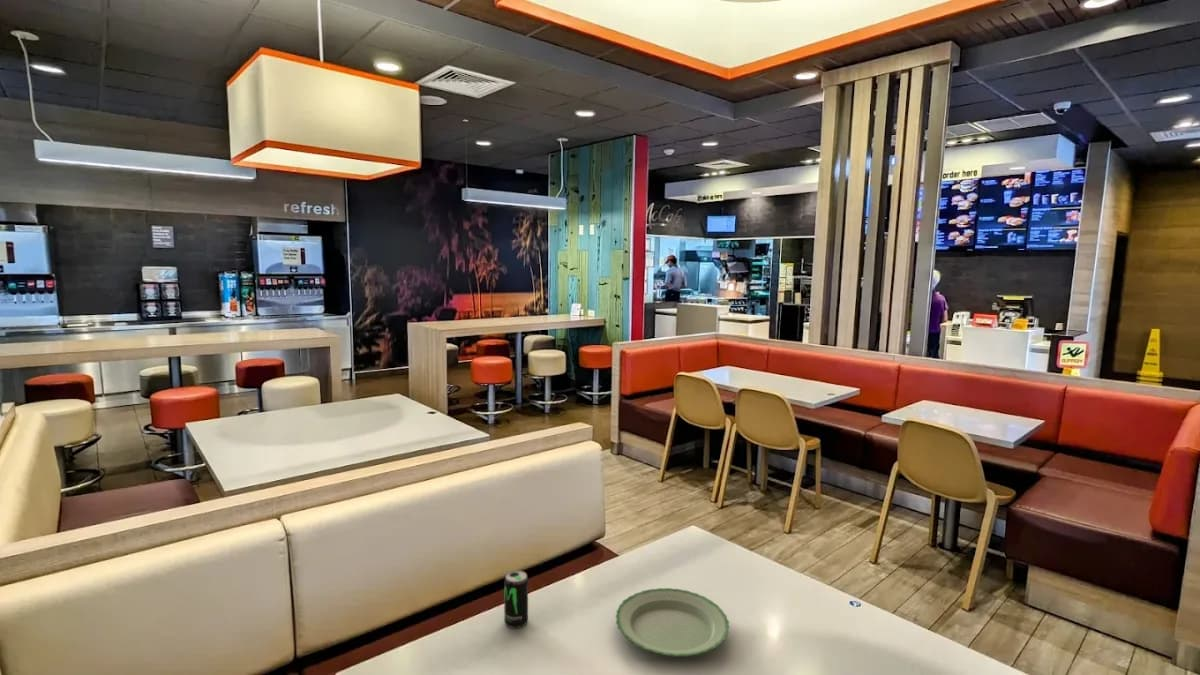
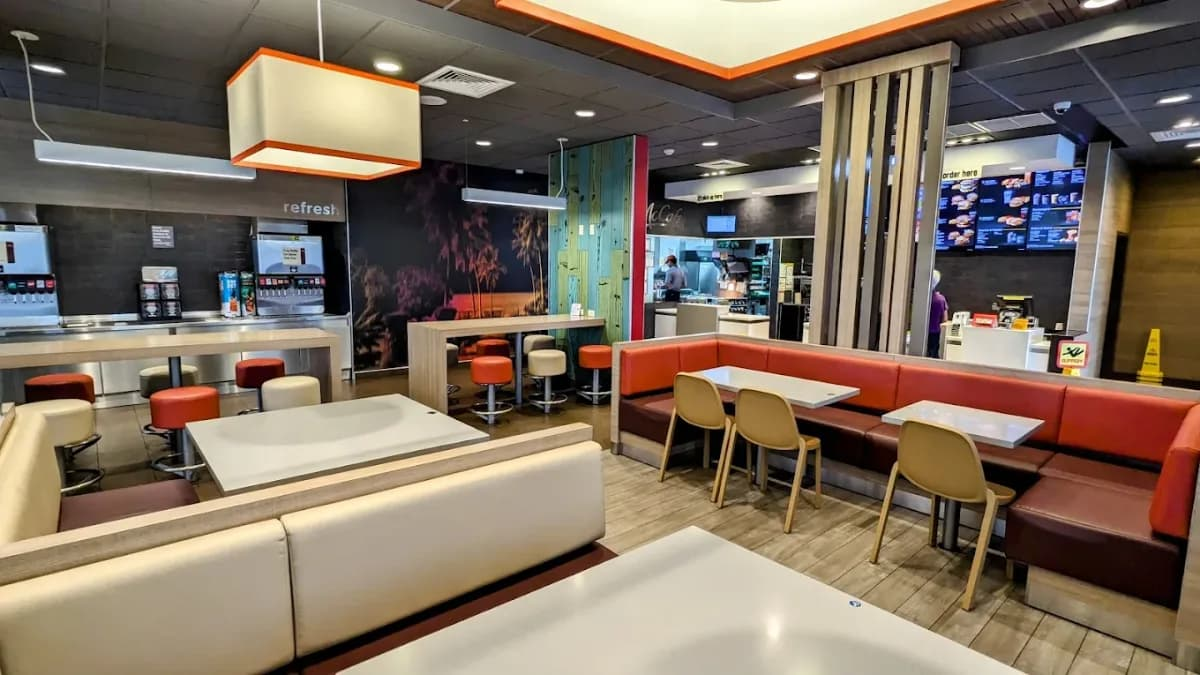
- beverage can [503,569,529,629]
- plate [615,587,730,658]
